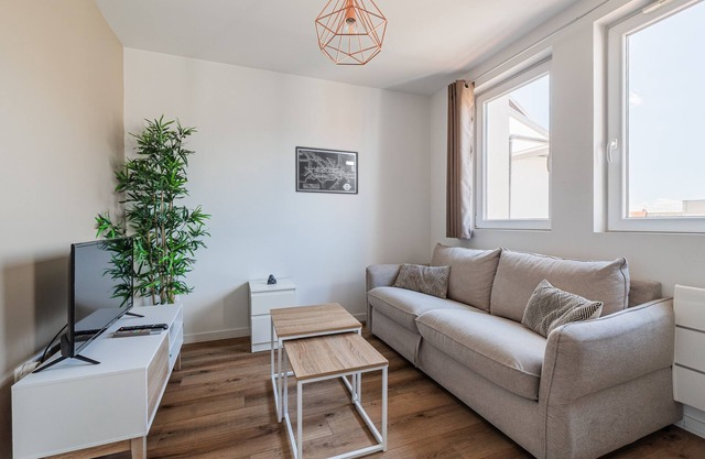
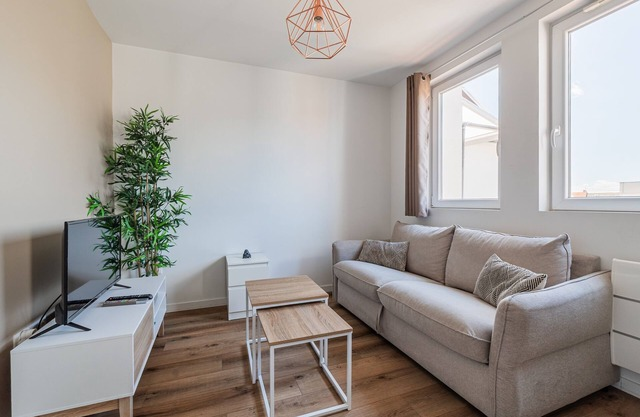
- wall art [294,145,359,196]
